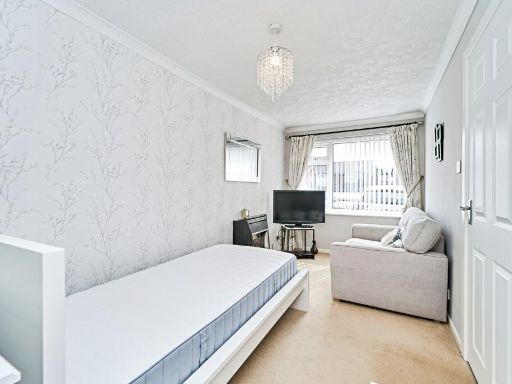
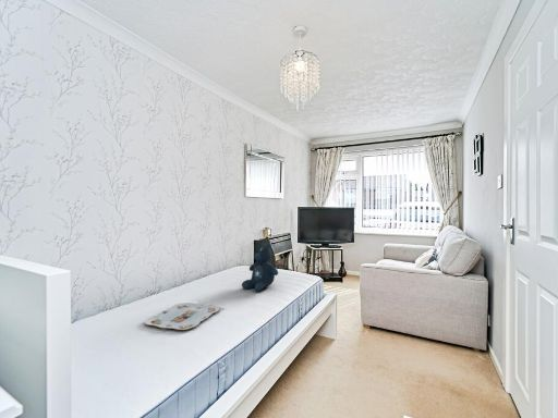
+ stuffed bear [241,242,279,293]
+ serving tray [144,302,220,331]
